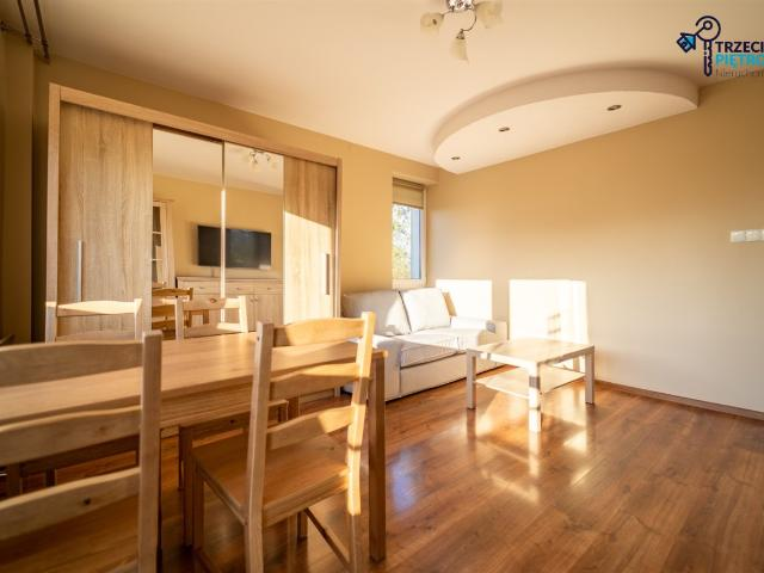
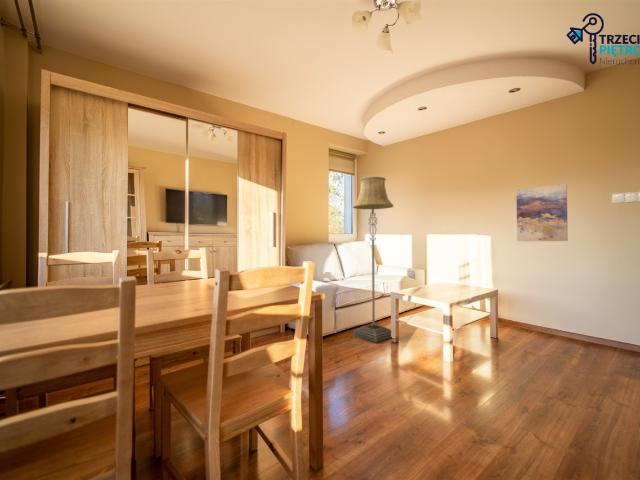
+ wall art [515,183,569,242]
+ floor lamp [352,176,394,343]
